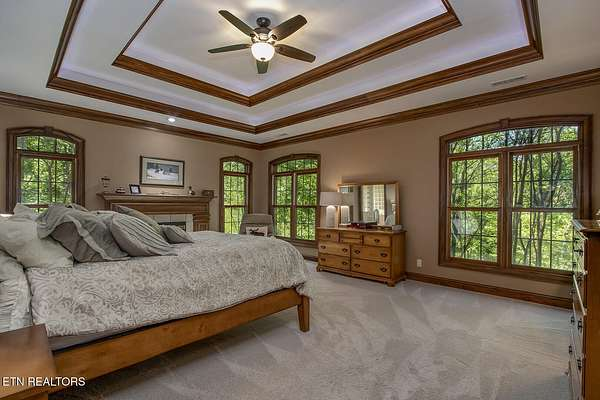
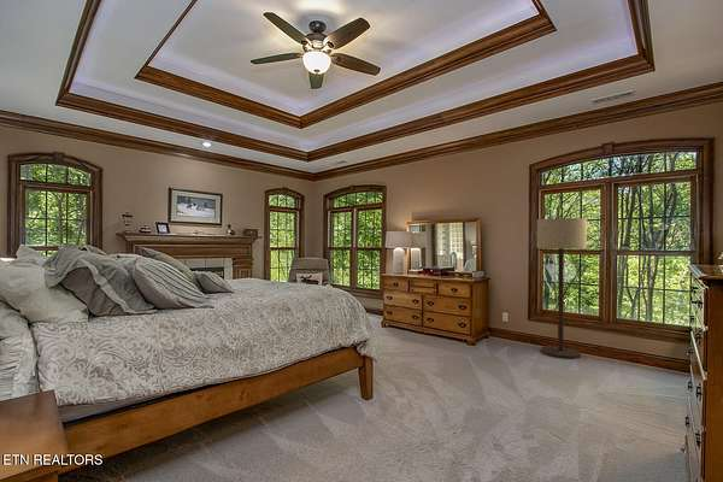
+ floor lamp [536,217,588,360]
